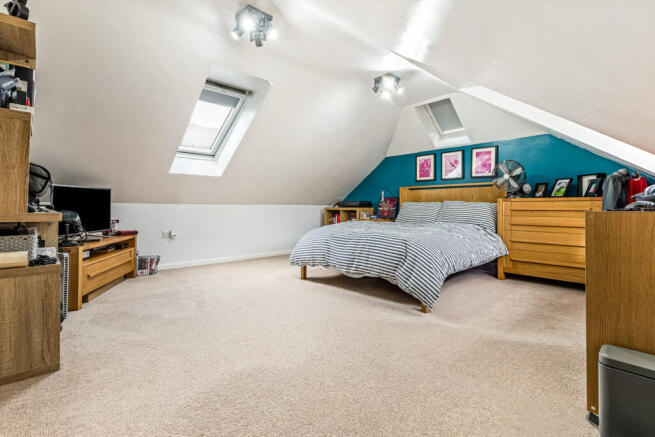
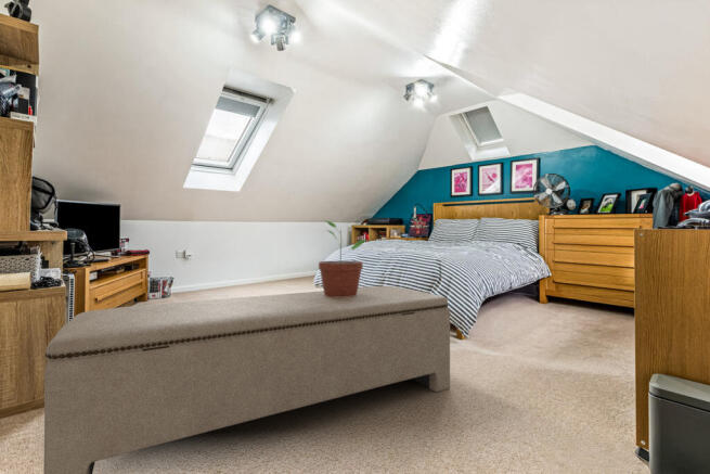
+ bench [43,285,451,474]
+ potted plant [318,220,370,297]
